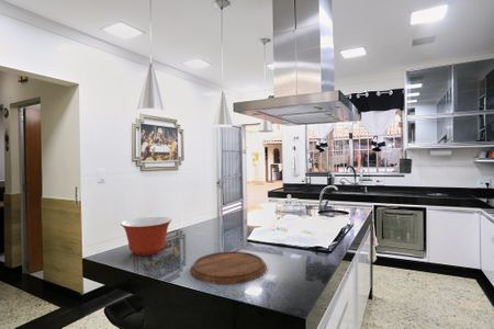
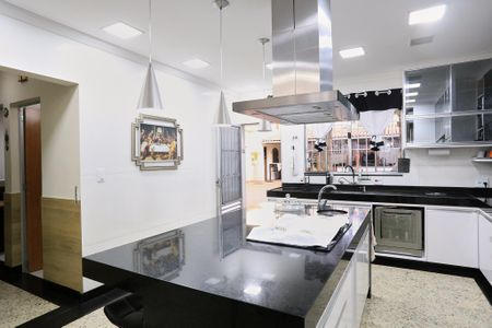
- cutting board [190,250,268,285]
- mixing bowl [120,216,173,257]
